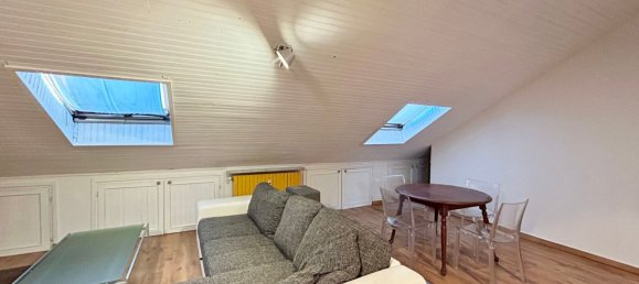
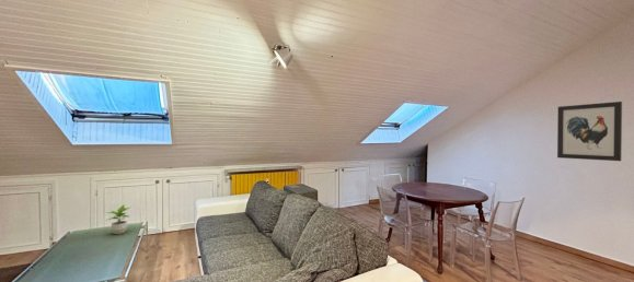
+ potted plant [104,204,130,235]
+ wall art [556,101,623,162]
